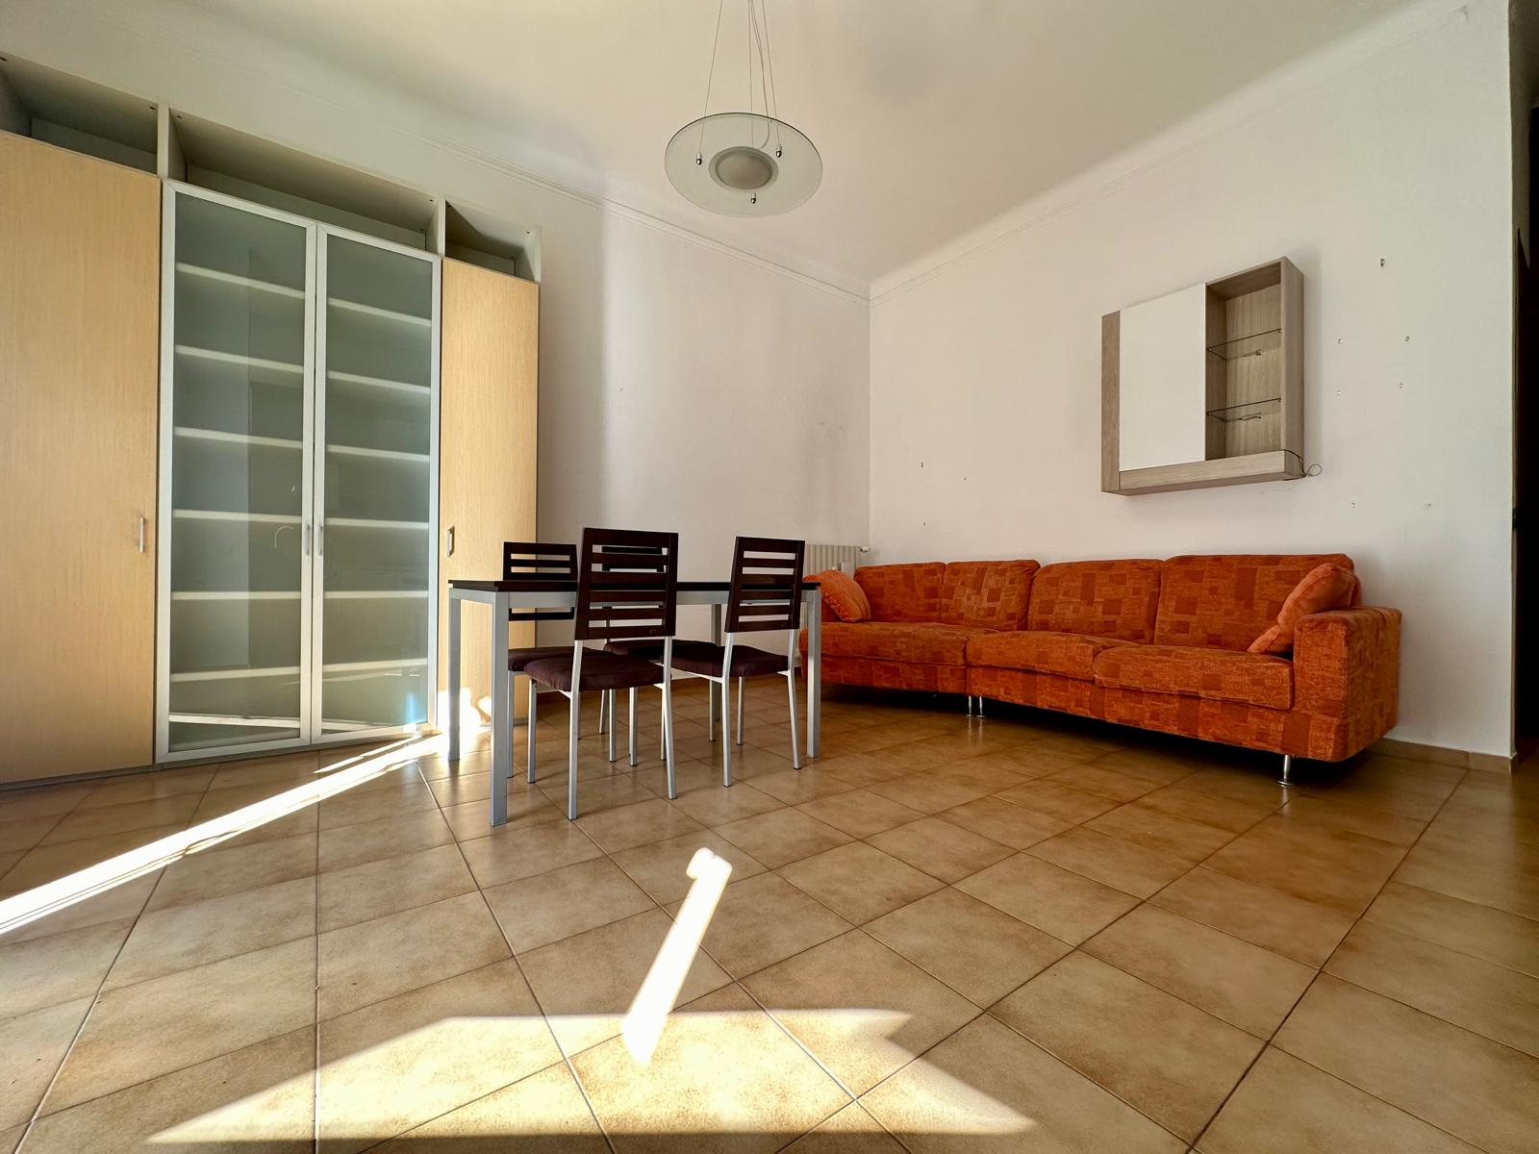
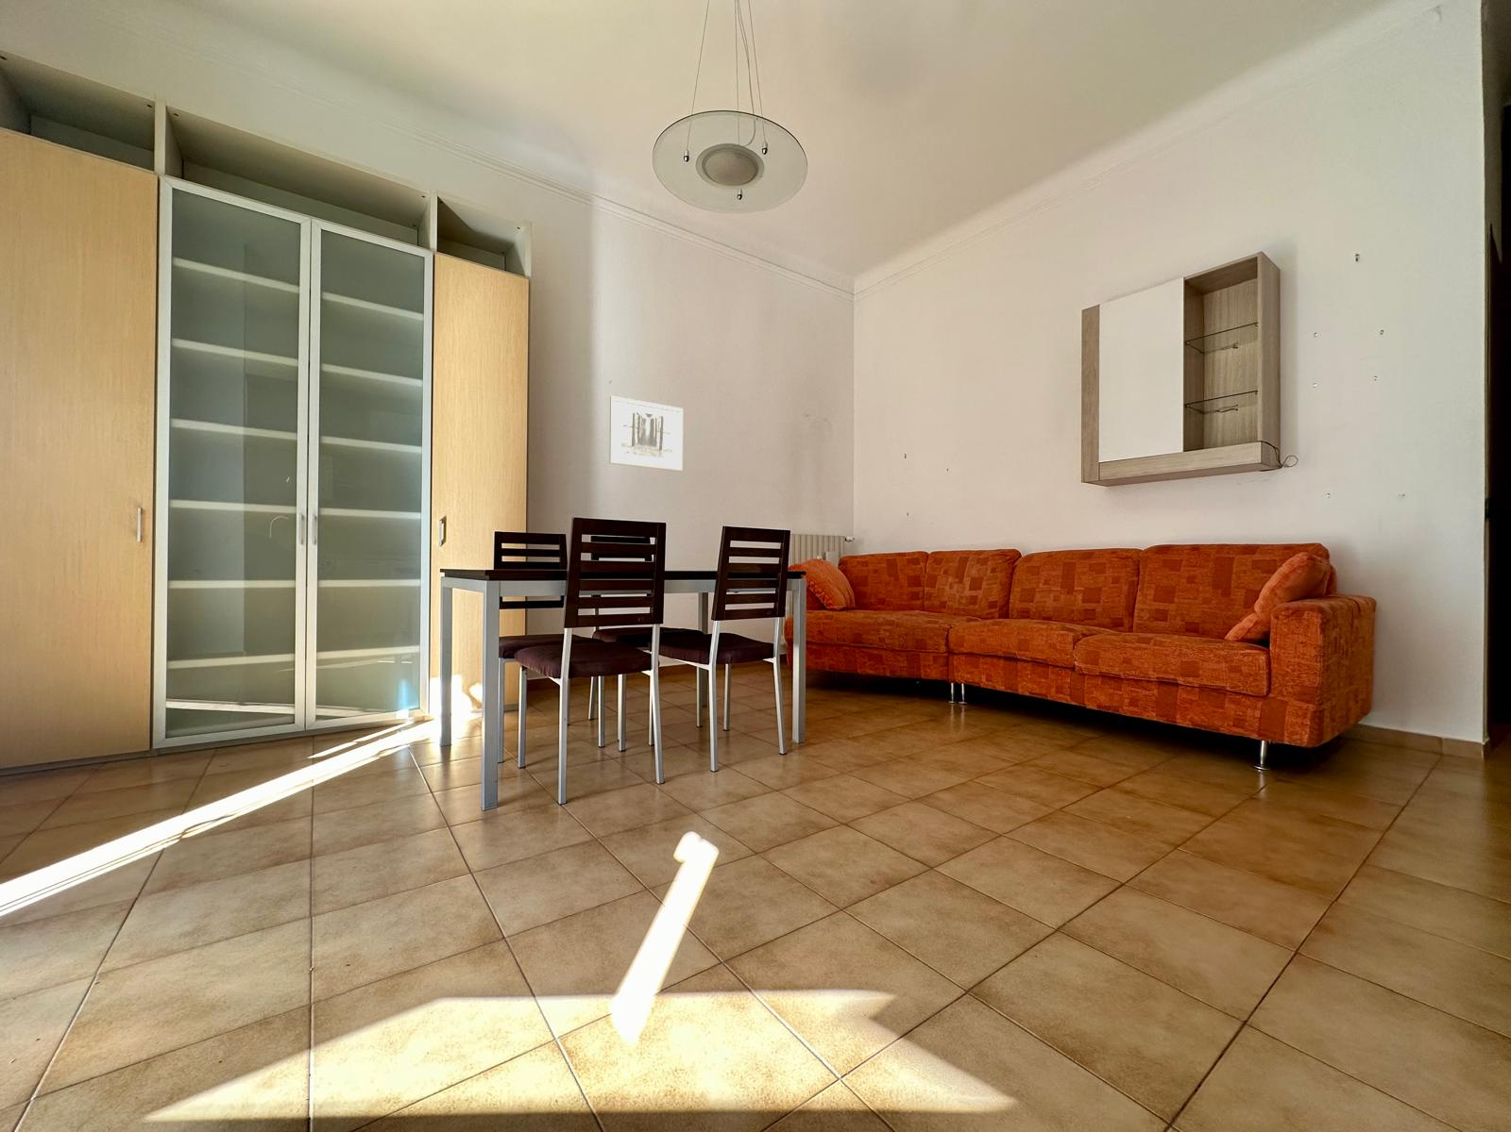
+ wall art [608,395,684,472]
